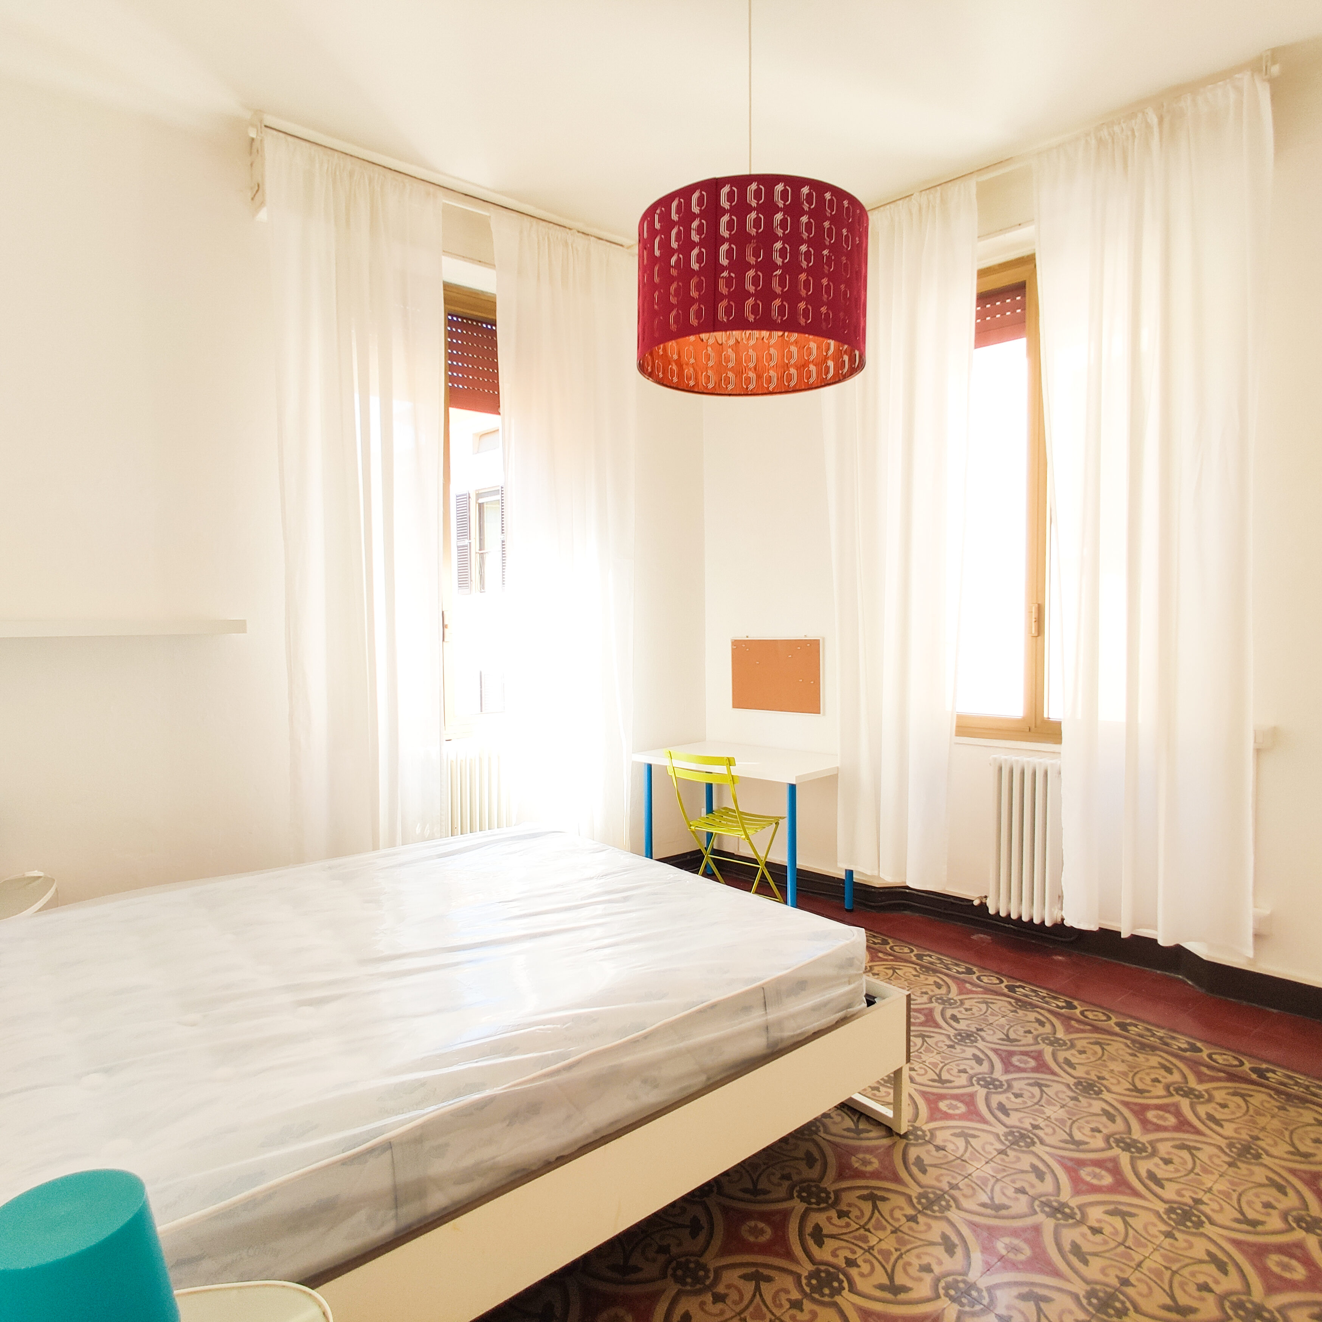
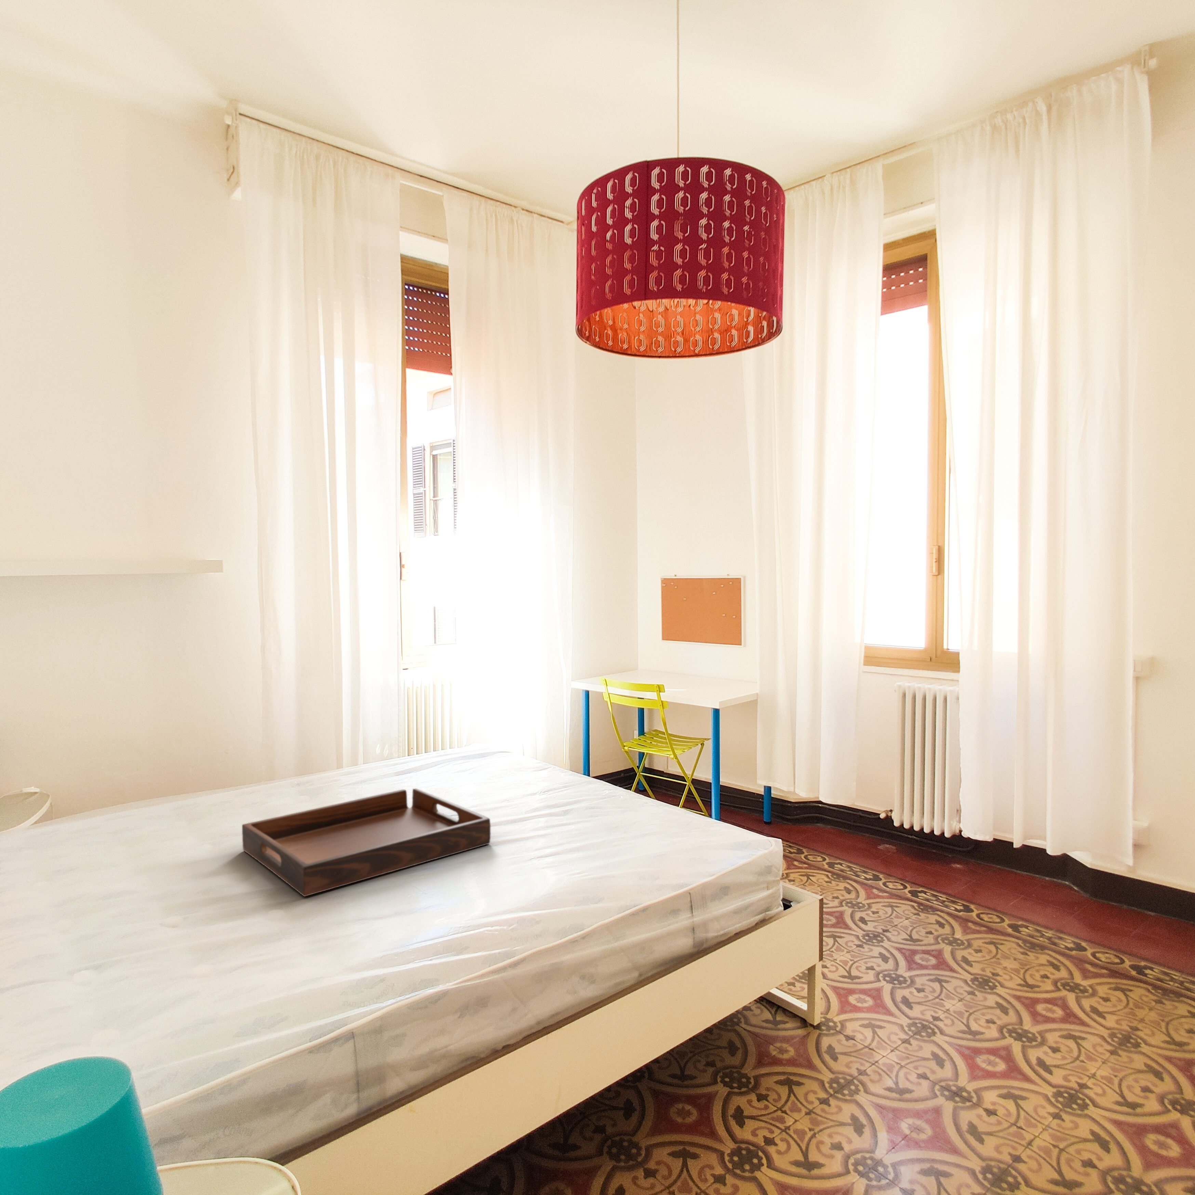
+ serving tray [242,788,491,897]
